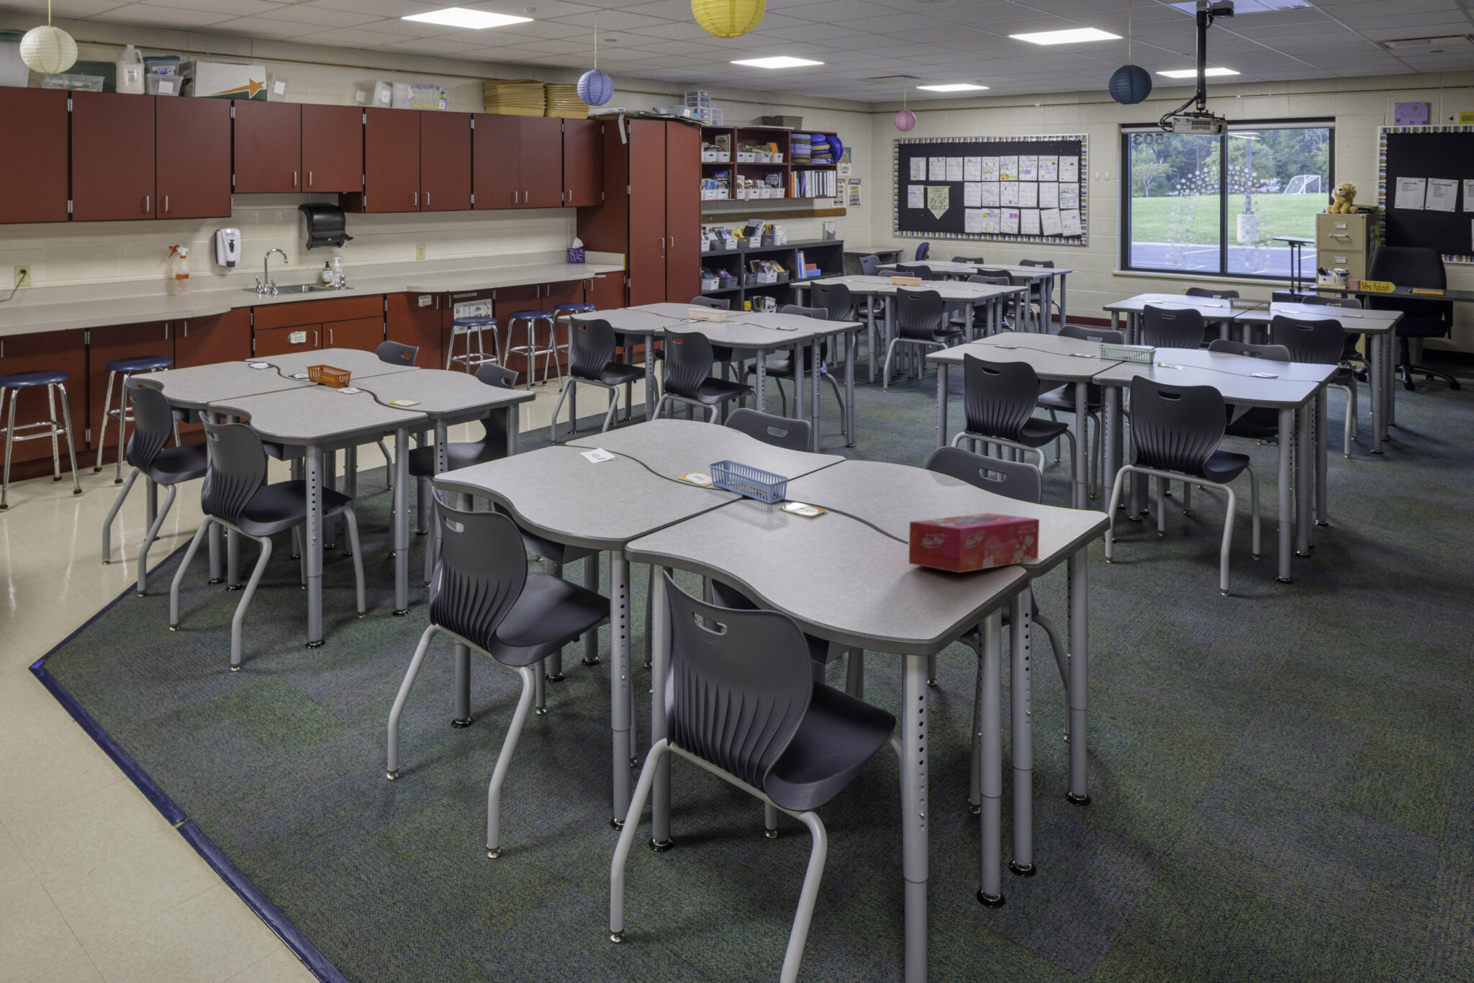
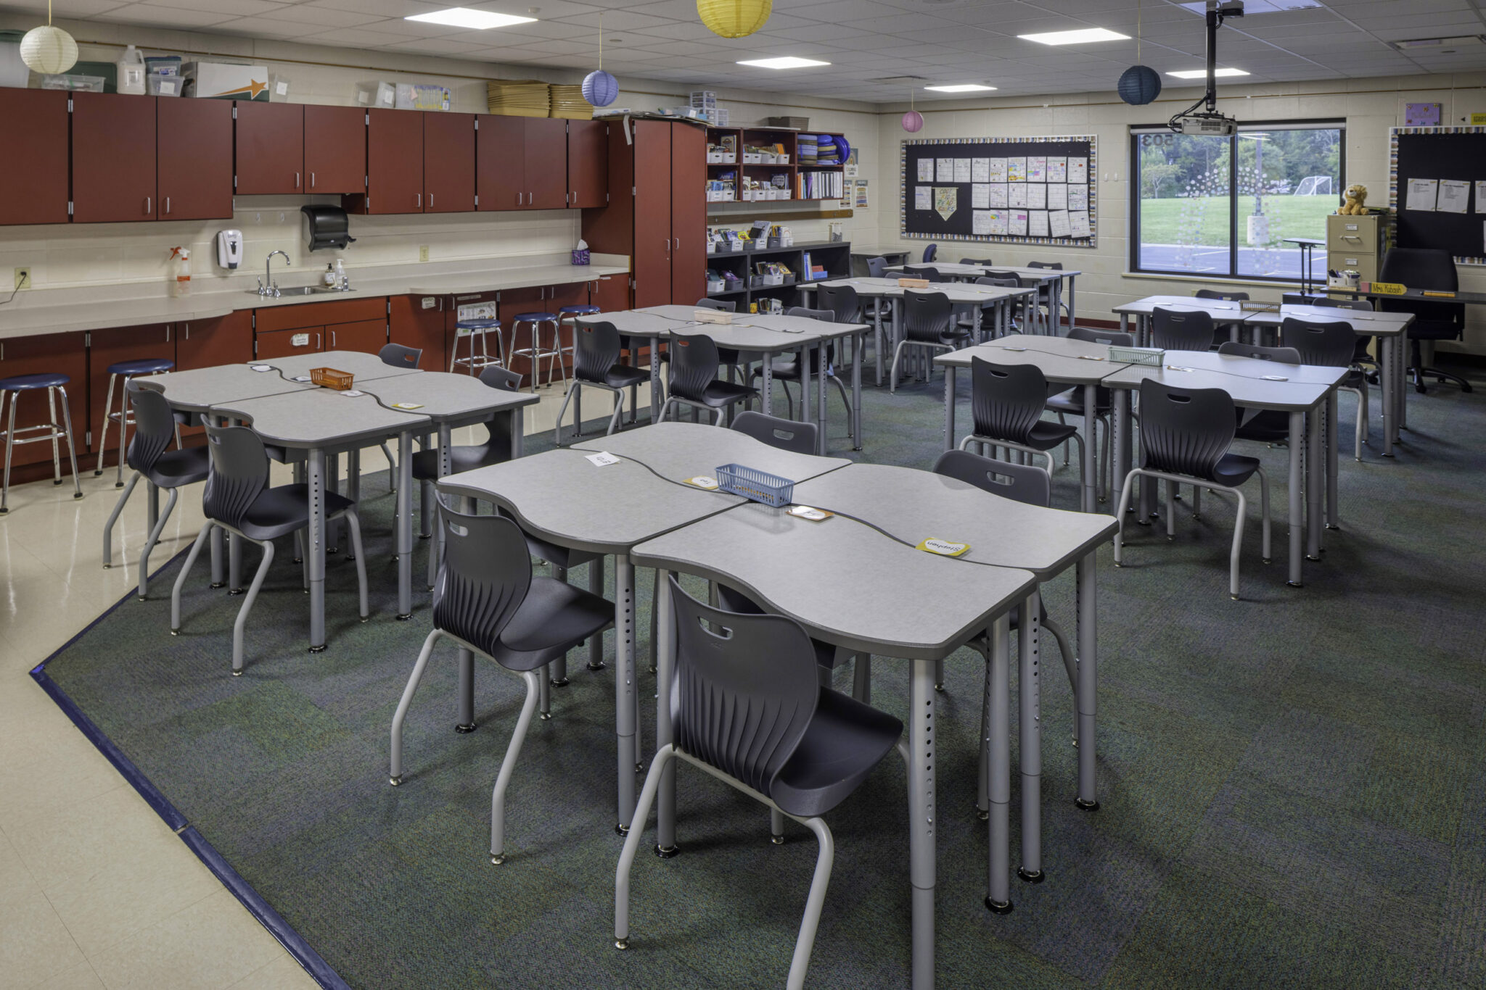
- tissue box [908,512,1040,574]
